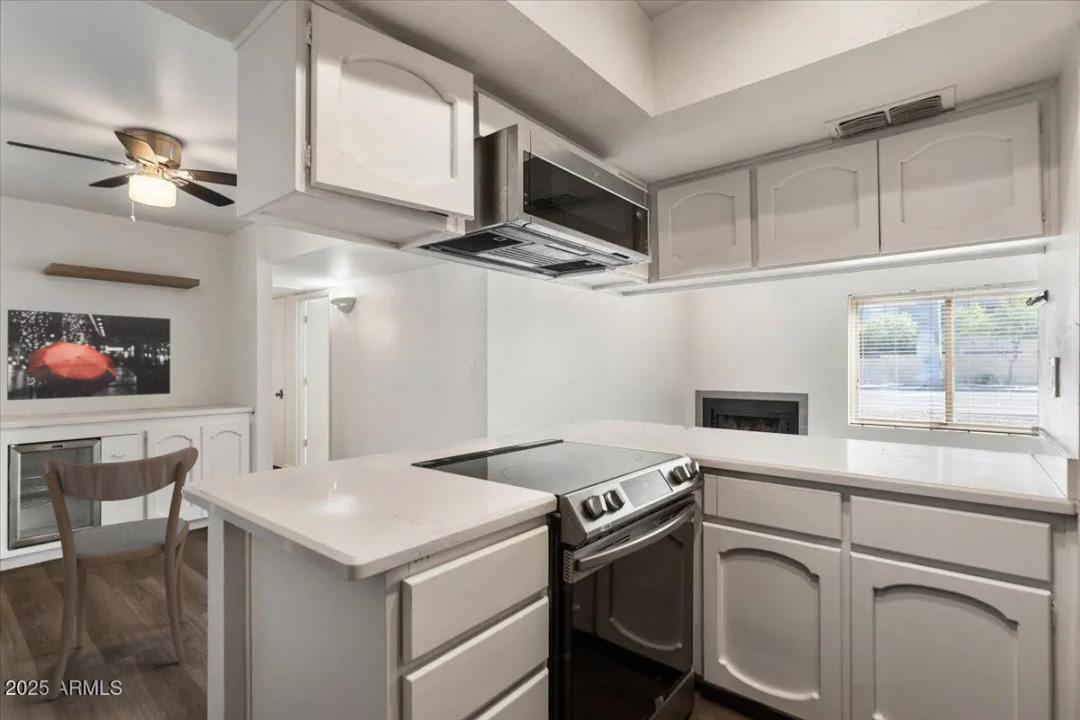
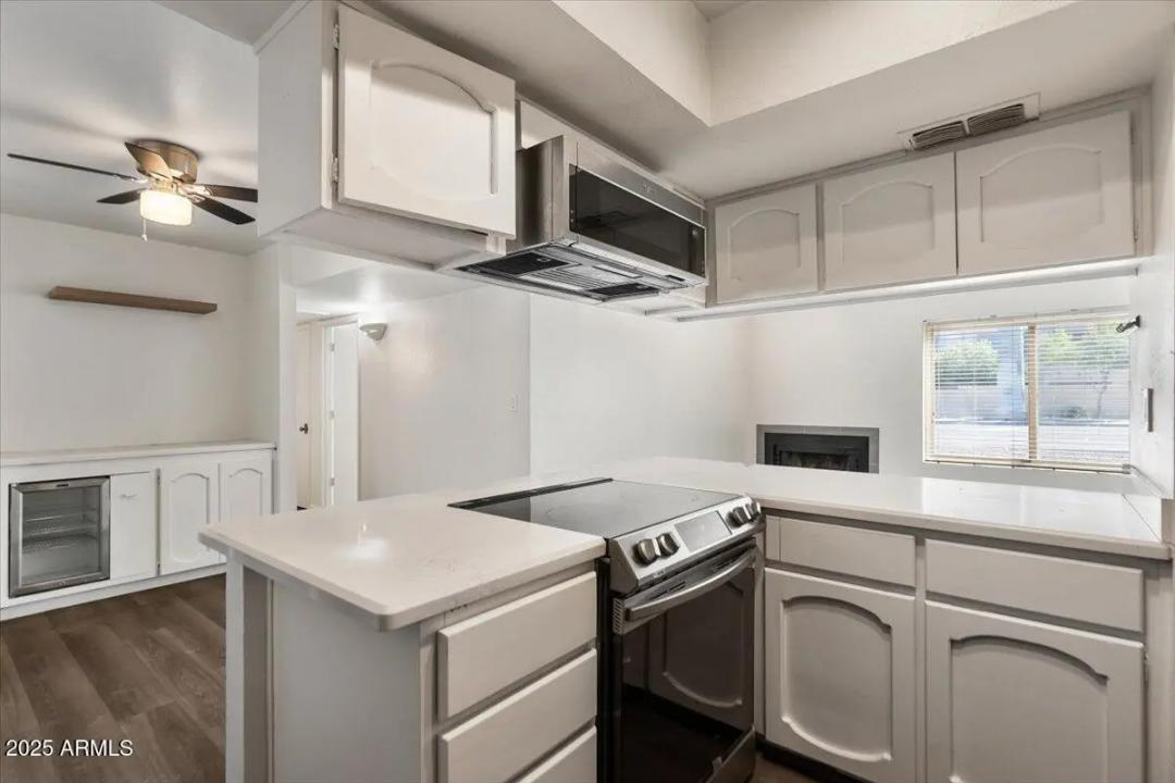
- wall art [6,308,171,401]
- dining chair [37,446,199,701]
